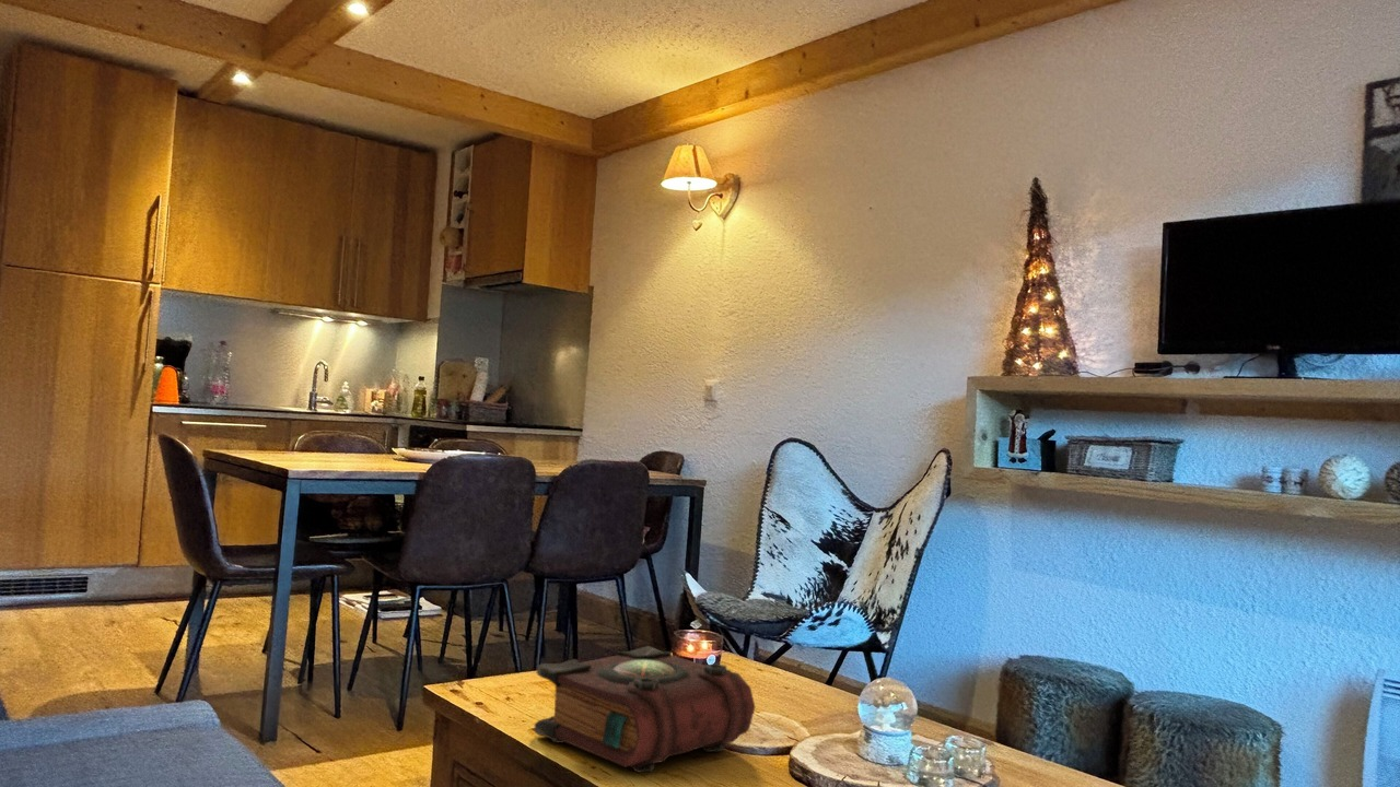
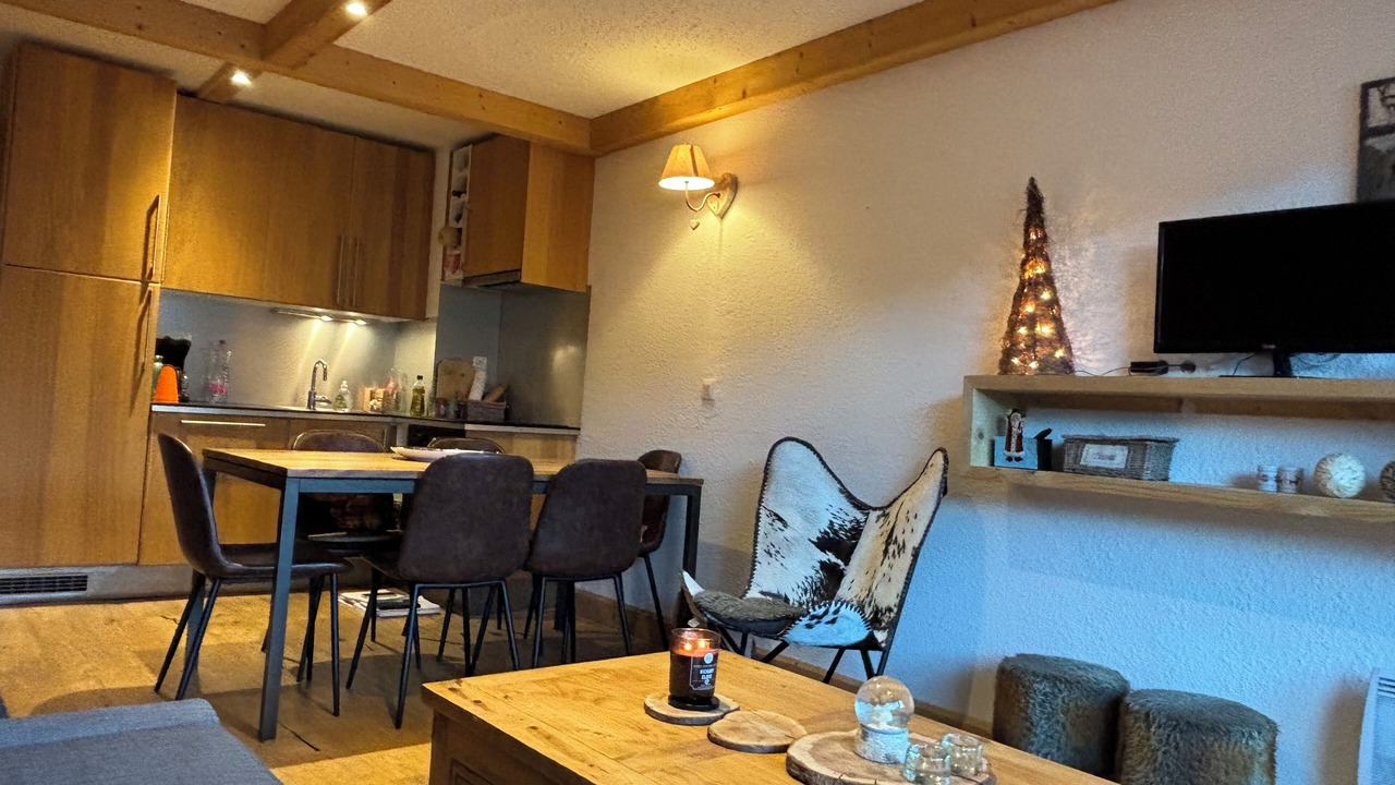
- book [534,645,756,773]
